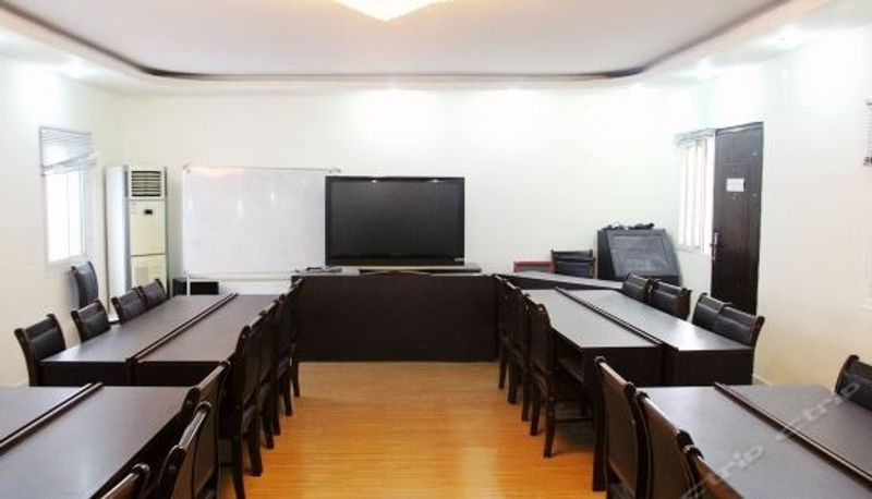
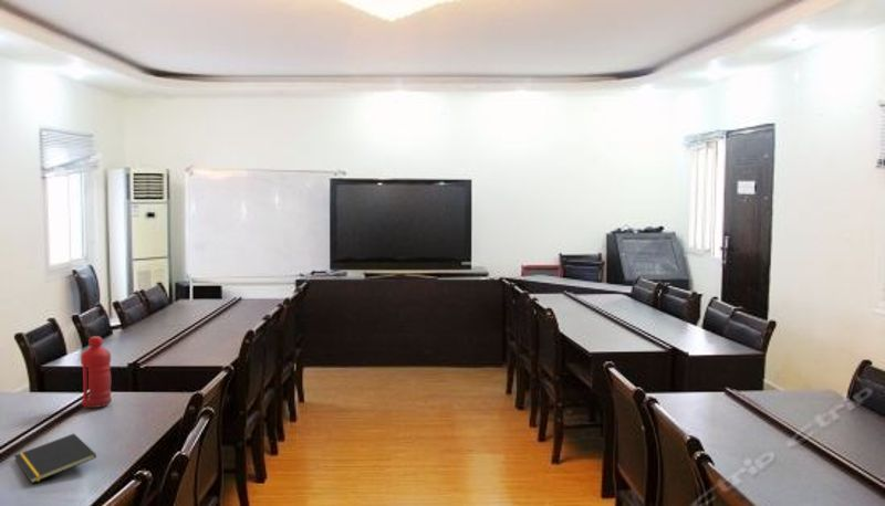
+ notepad [13,432,97,484]
+ water bottle [80,335,113,409]
